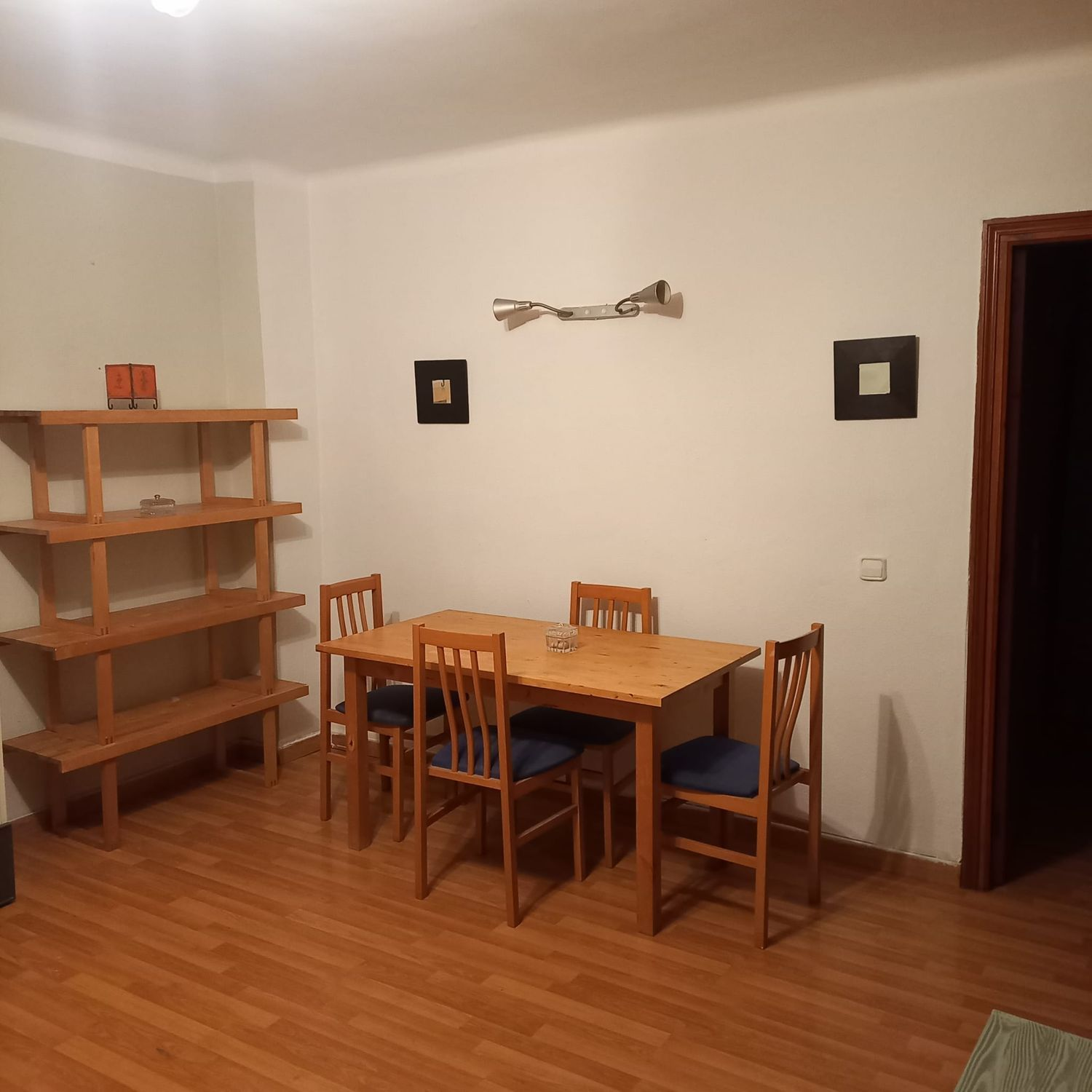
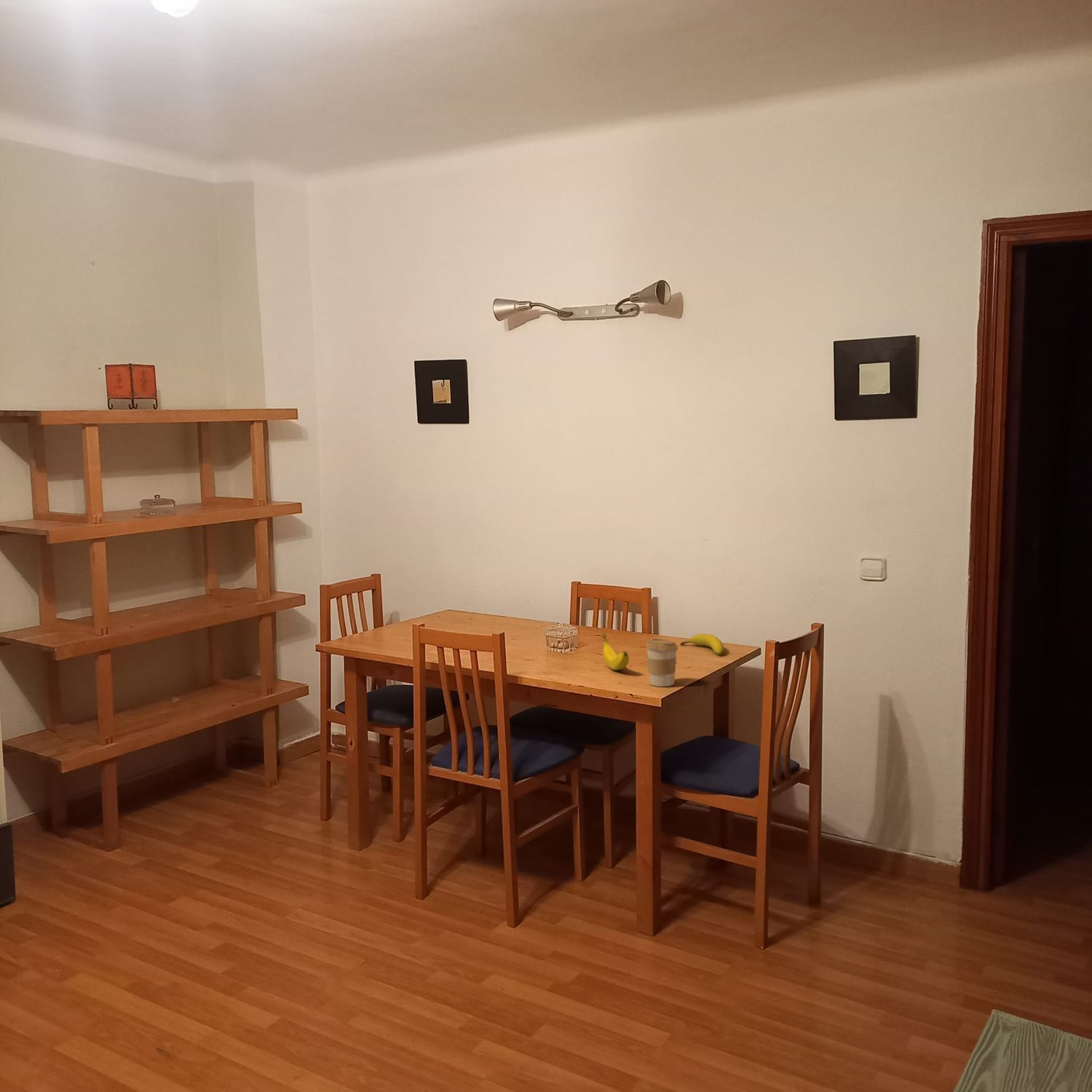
+ banana [601,633,630,670]
+ coffee cup [645,638,679,687]
+ fruit [679,633,724,656]
